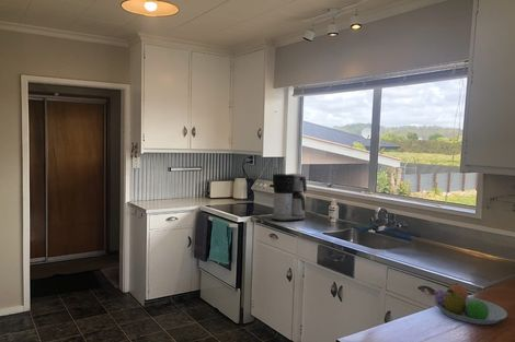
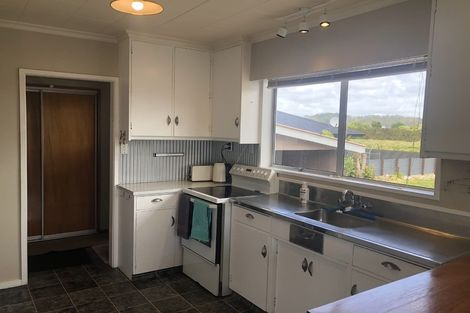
- coffee maker [271,173,308,223]
- fruit bowl [433,282,508,326]
